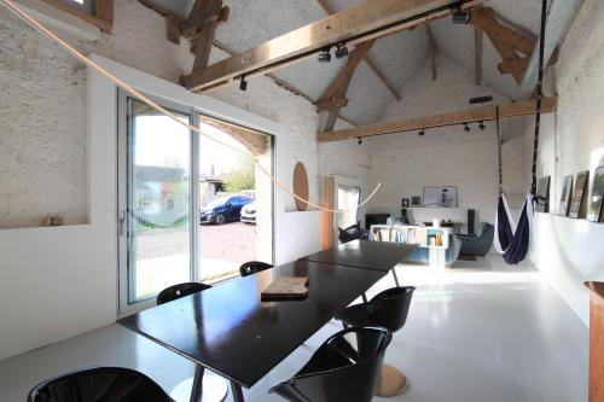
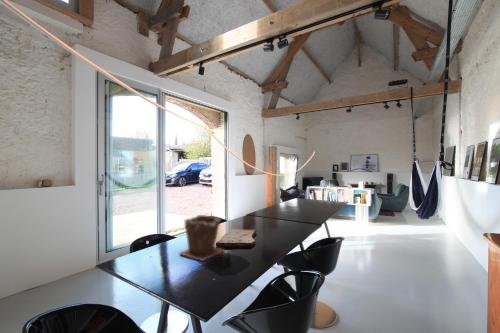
+ plant pot [178,214,226,262]
